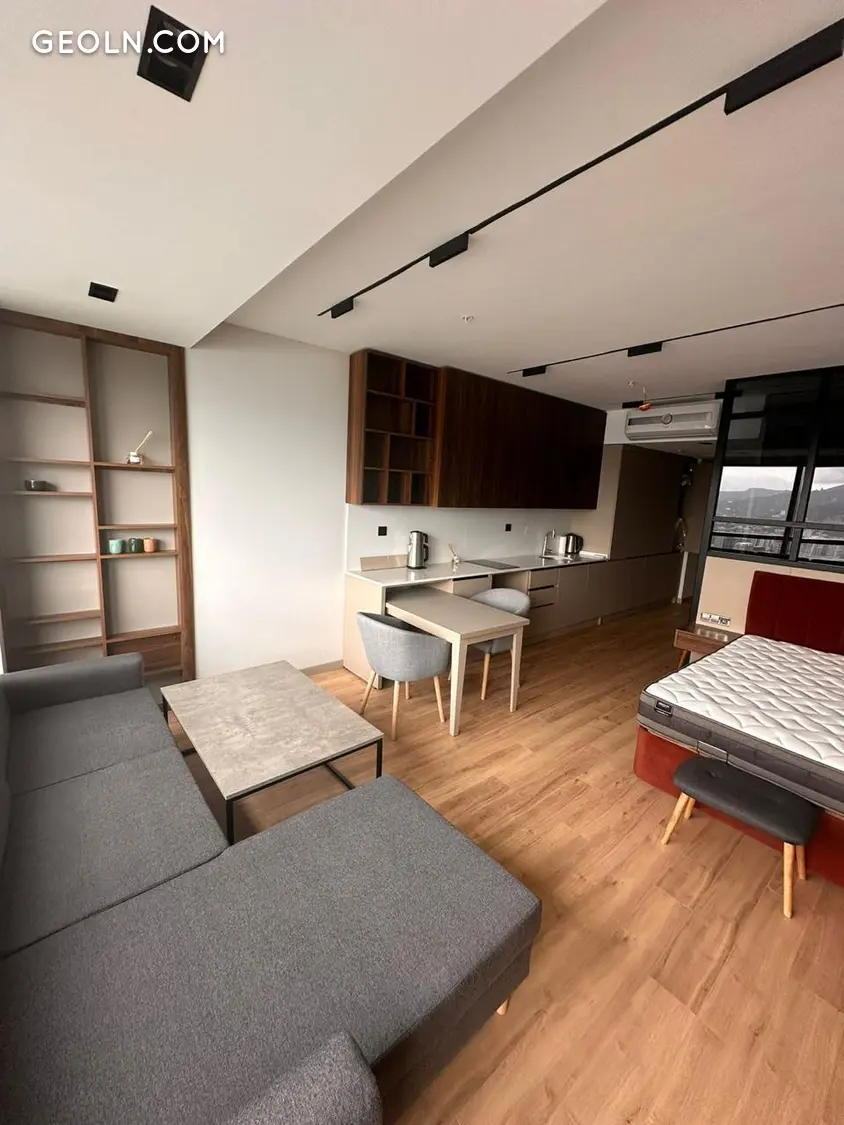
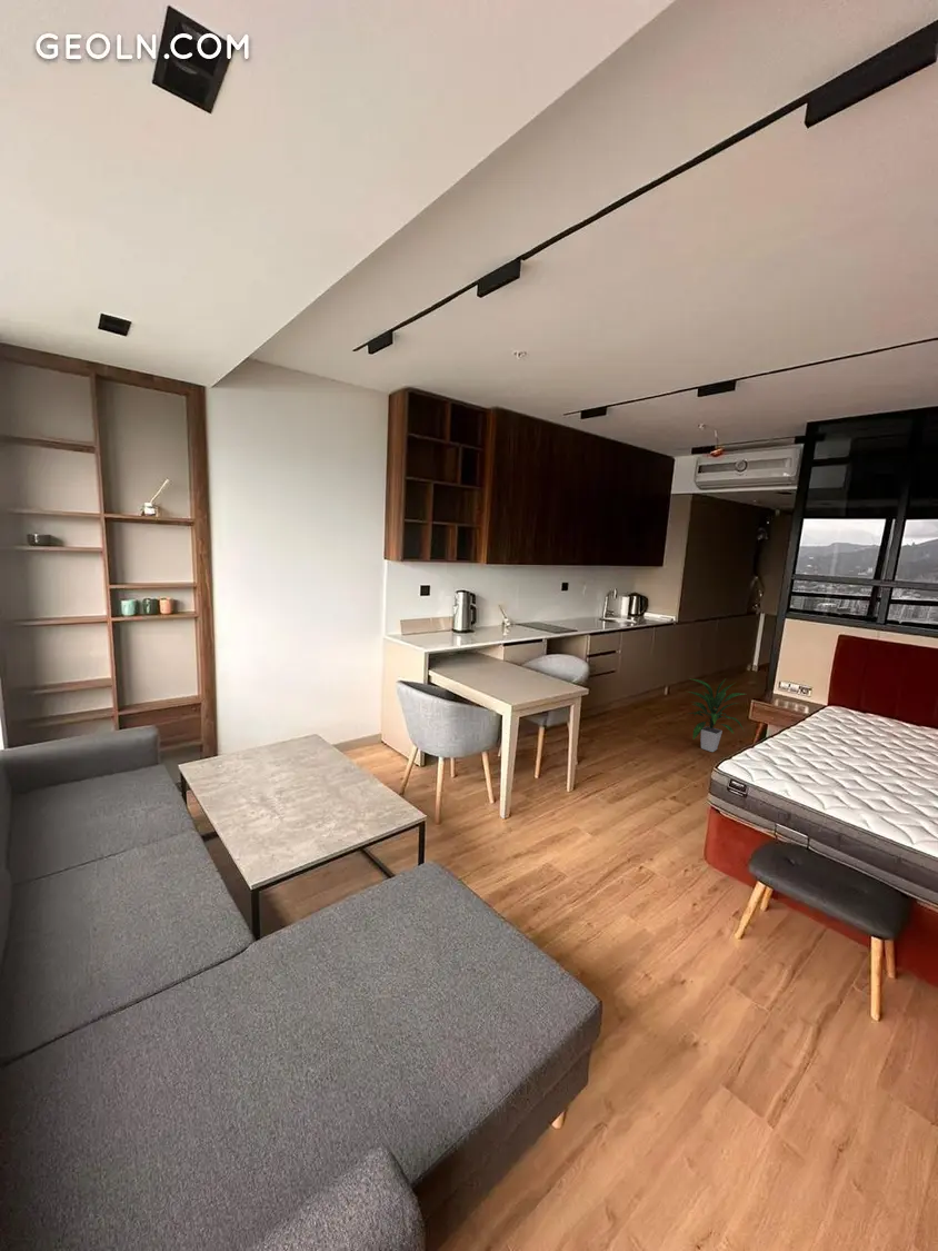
+ indoor plant [683,677,747,753]
